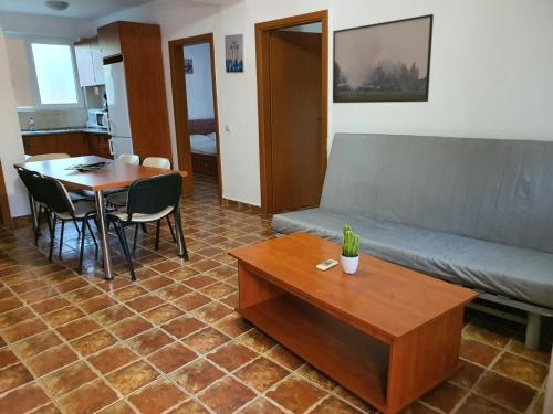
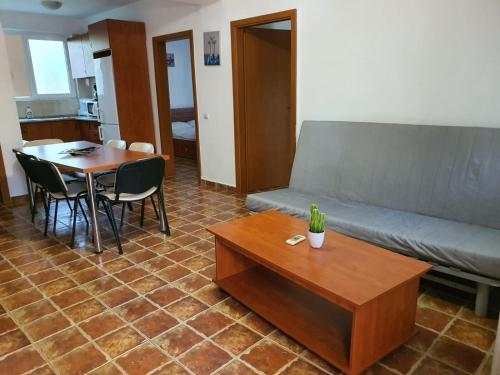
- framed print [332,13,435,104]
